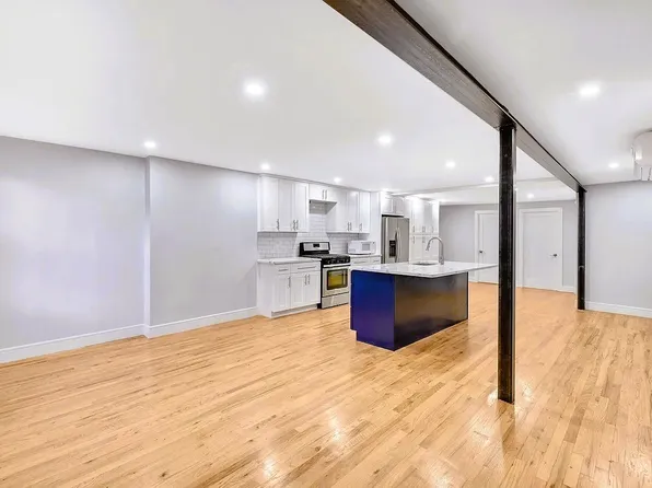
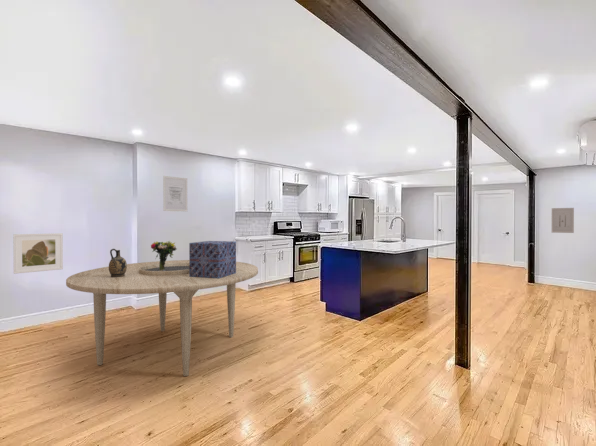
+ decorative box [188,240,237,279]
+ bouquet [150,240,178,271]
+ wall art [551,207,575,234]
+ ceramic jug [108,248,128,277]
+ wall art [162,175,188,213]
+ dining table [65,259,259,377]
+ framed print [12,232,64,275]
